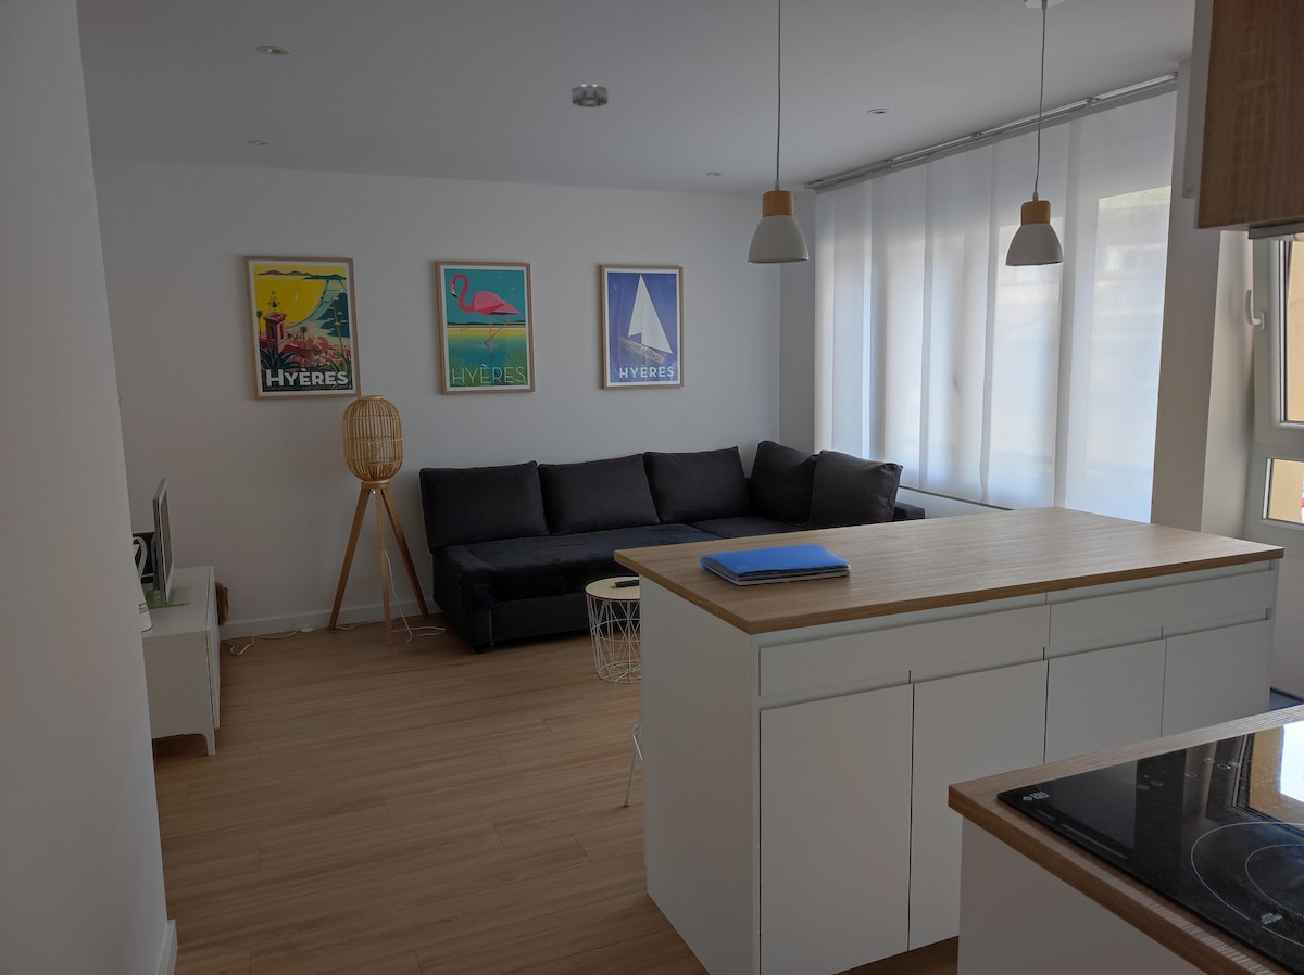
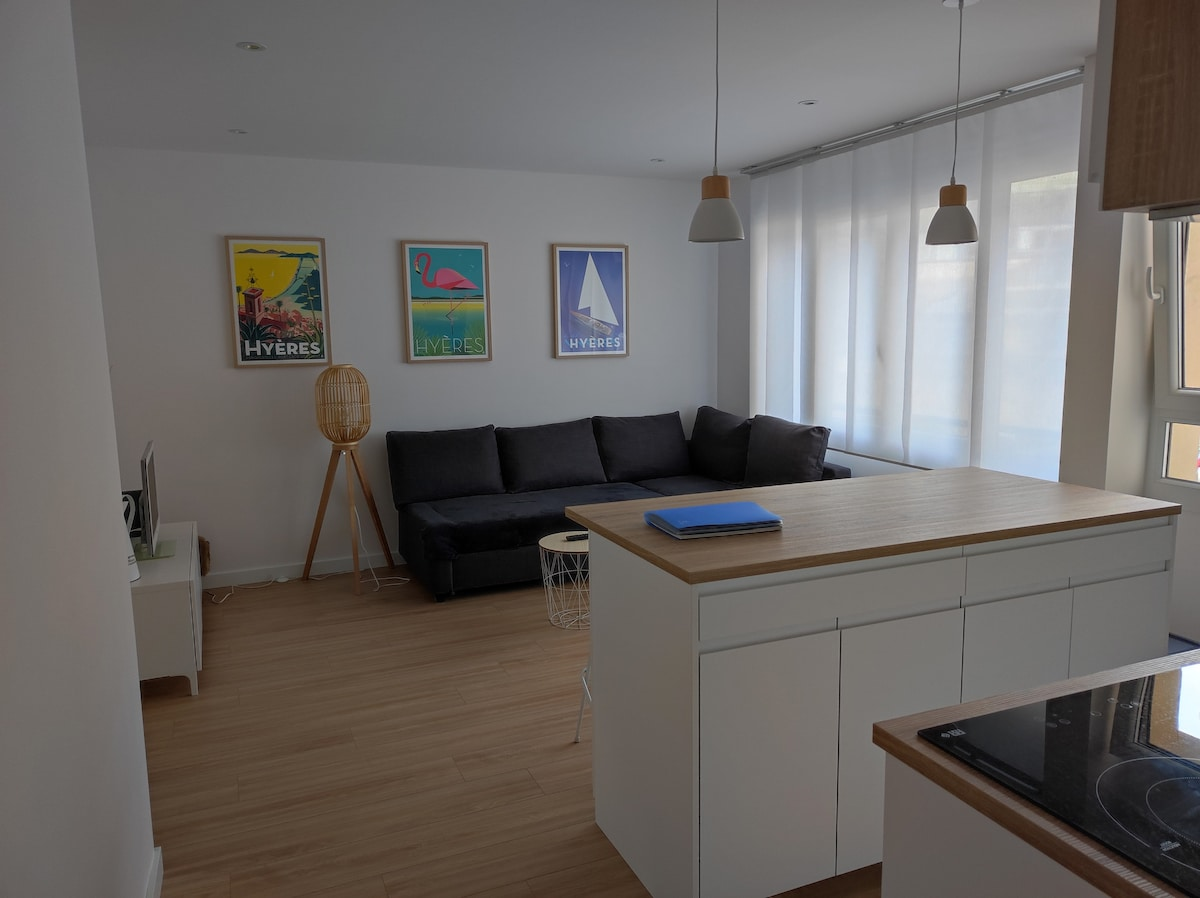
- smoke detector [570,83,609,109]
